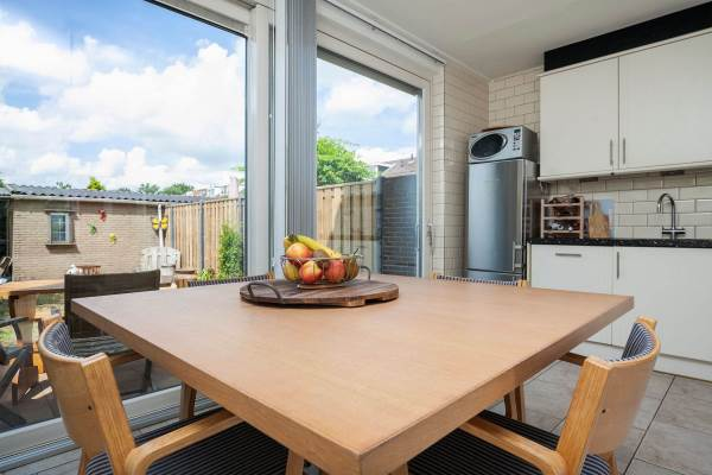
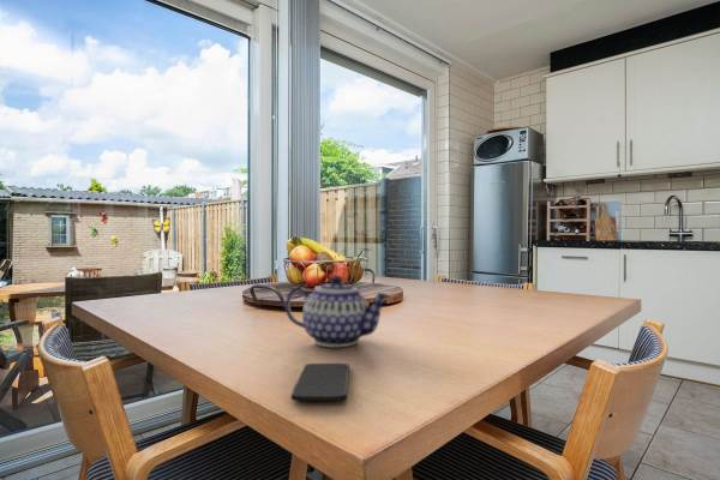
+ teapot [284,275,391,348]
+ smartphone [290,362,350,403]
